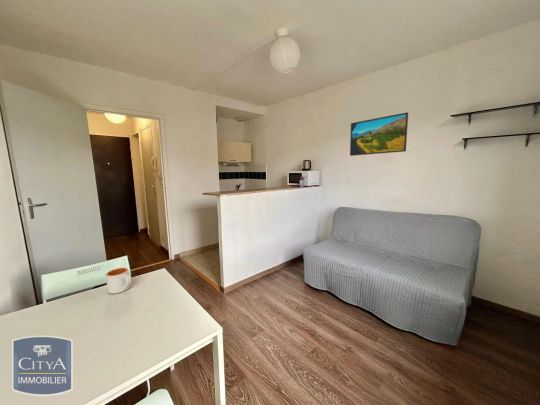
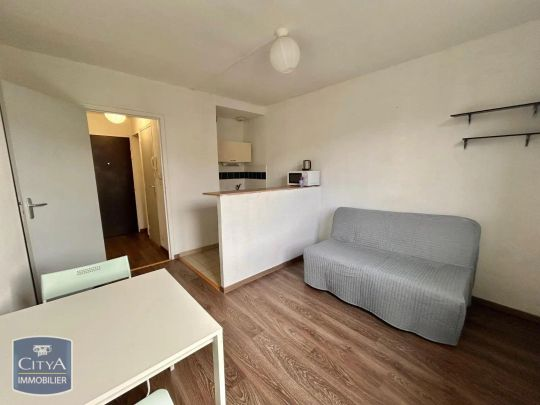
- mug [105,267,132,295]
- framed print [349,112,409,157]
